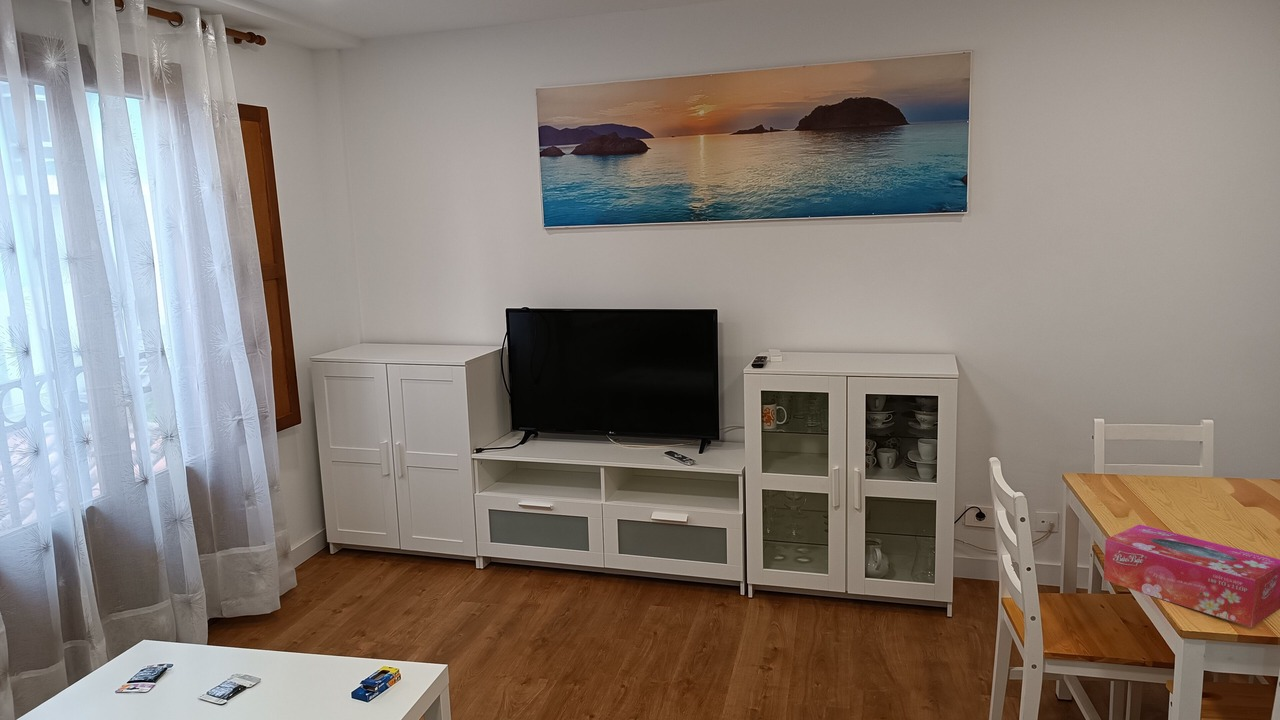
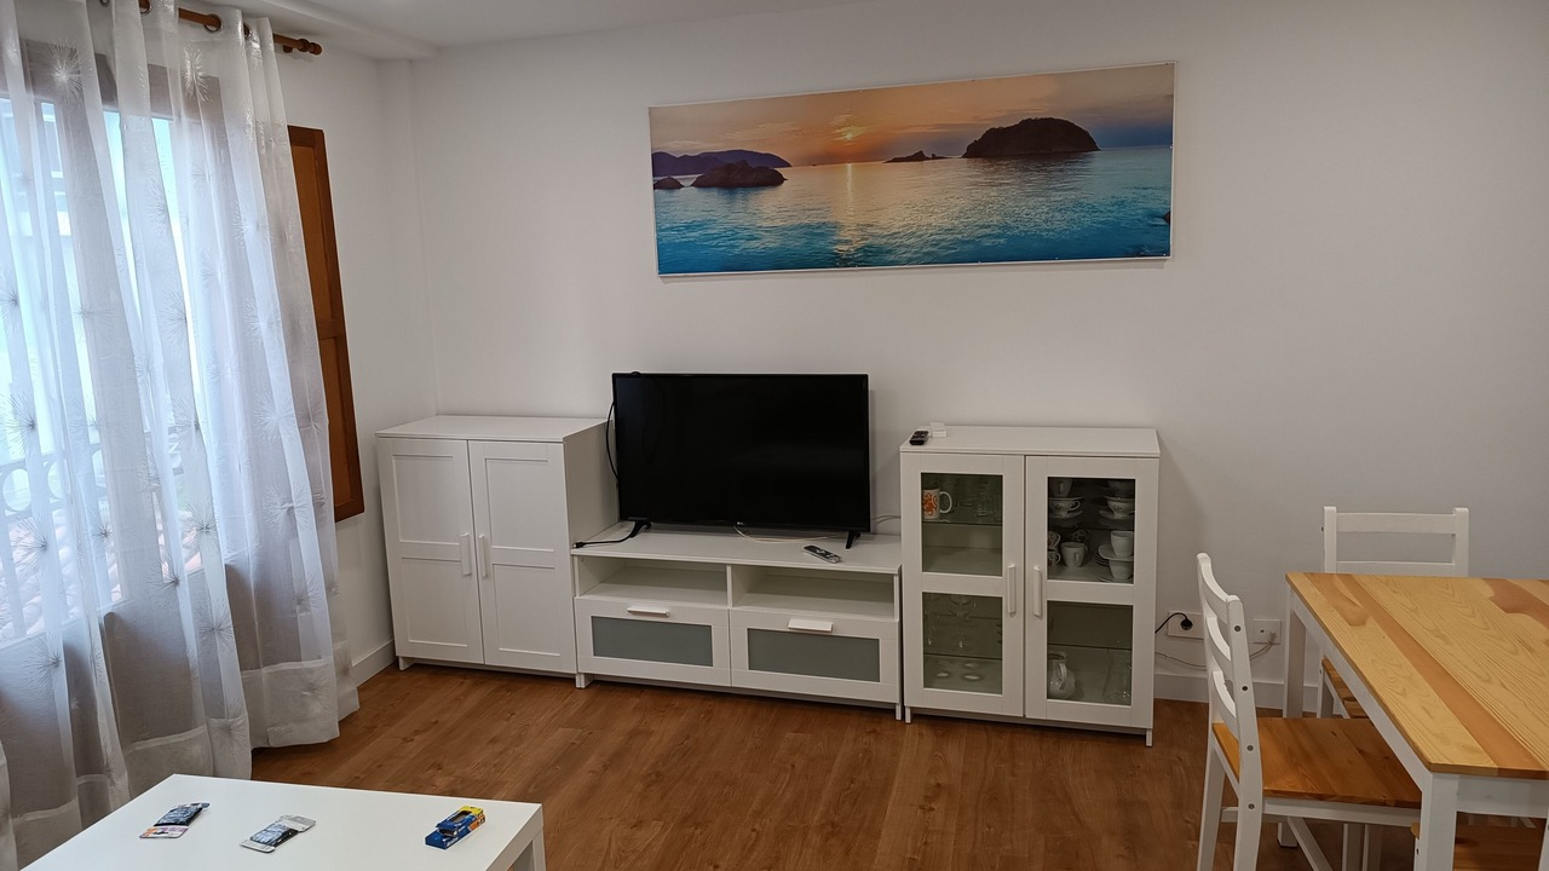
- tissue box [1103,523,1280,628]
